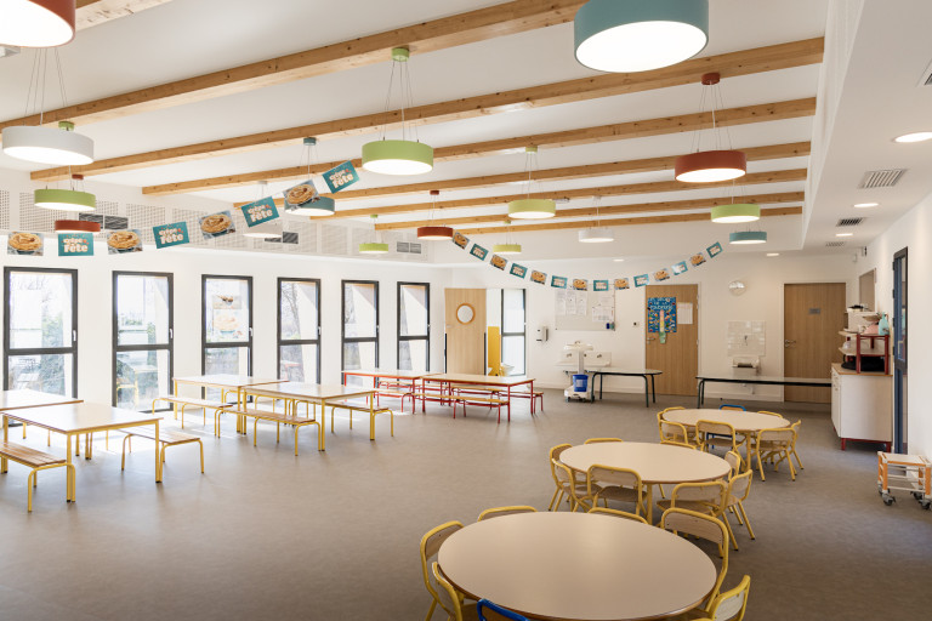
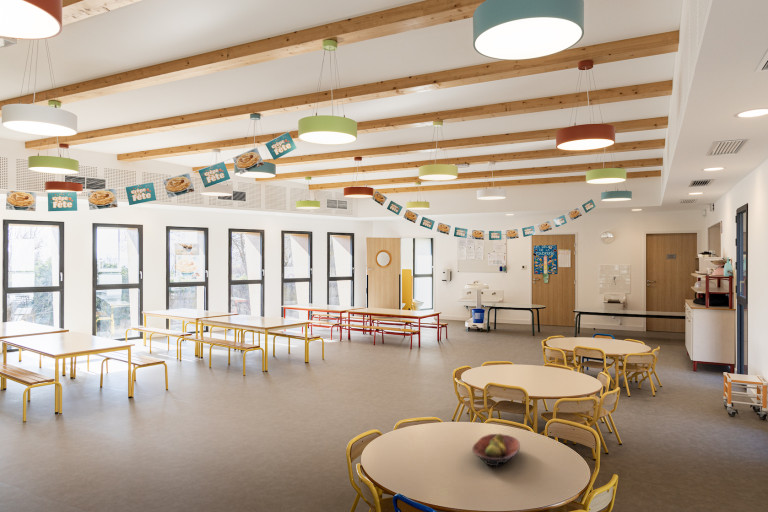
+ fruit bowl [471,433,521,467]
